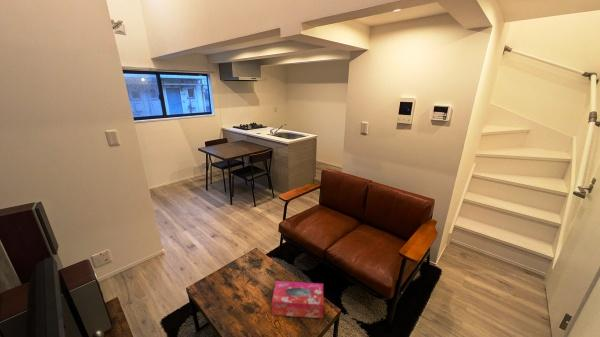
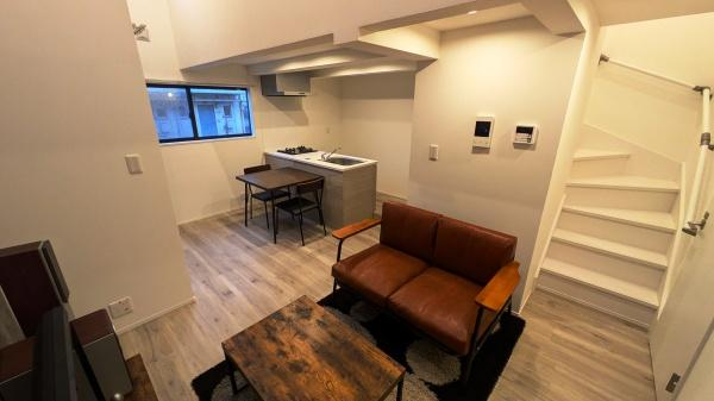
- tissue box [271,280,325,319]
